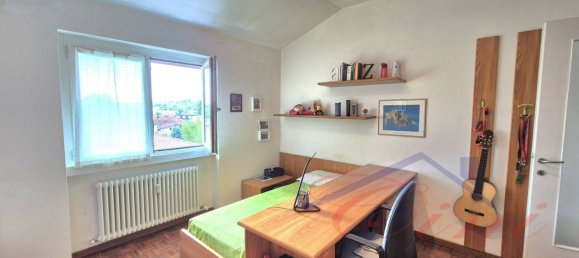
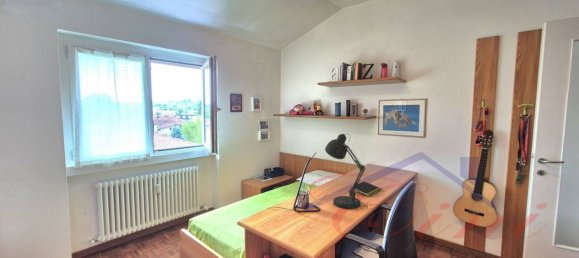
+ desk lamp [324,133,367,210]
+ notepad [353,180,383,198]
